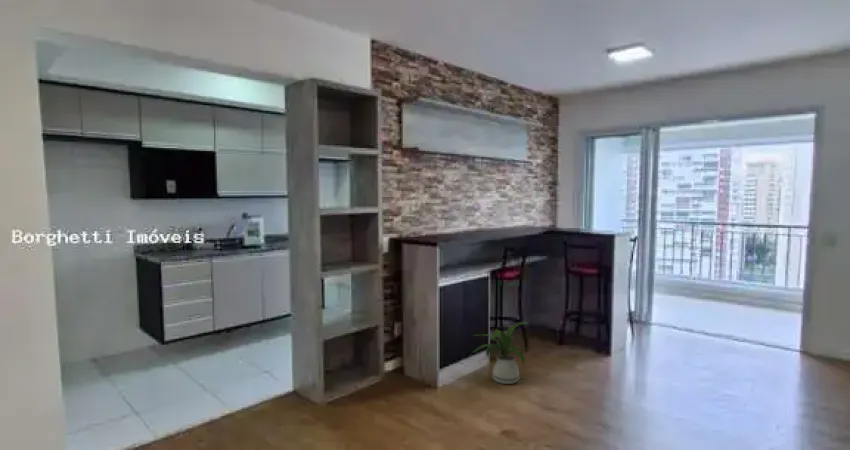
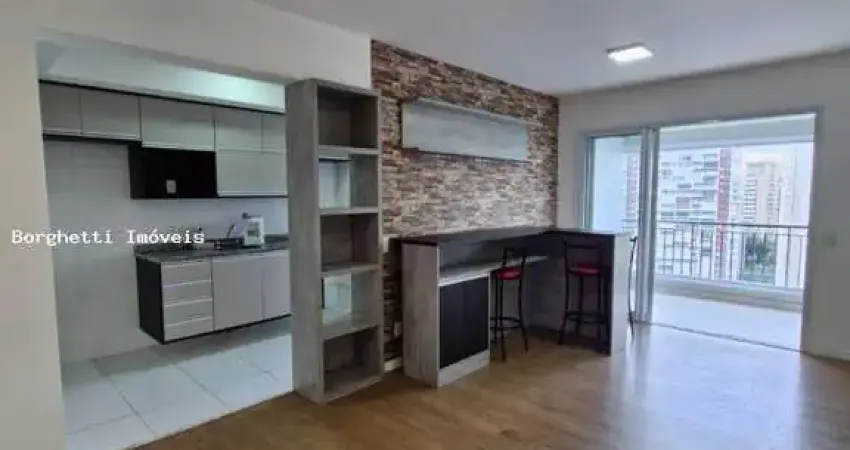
- house plant [471,321,537,385]
